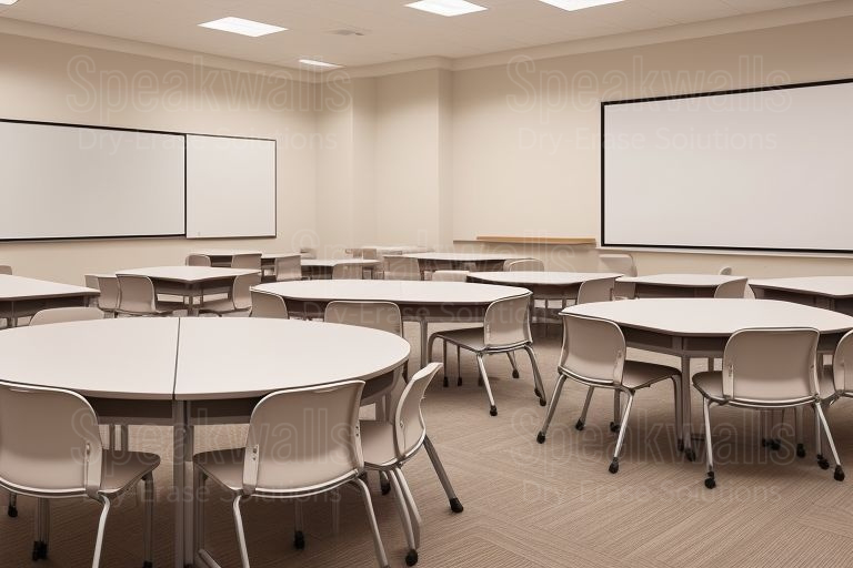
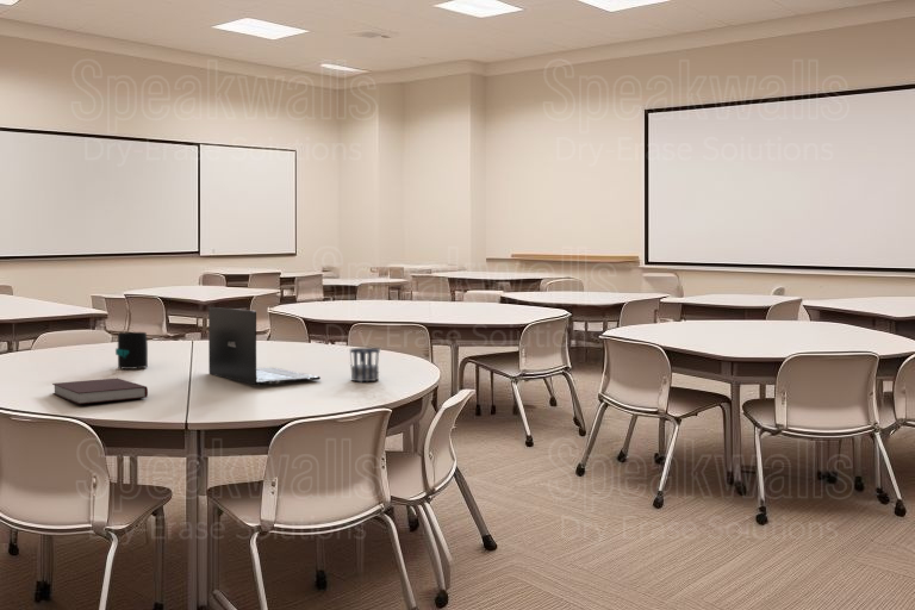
+ mug [114,331,149,371]
+ notebook [51,376,149,405]
+ laptop [207,306,322,386]
+ cup [349,347,381,382]
